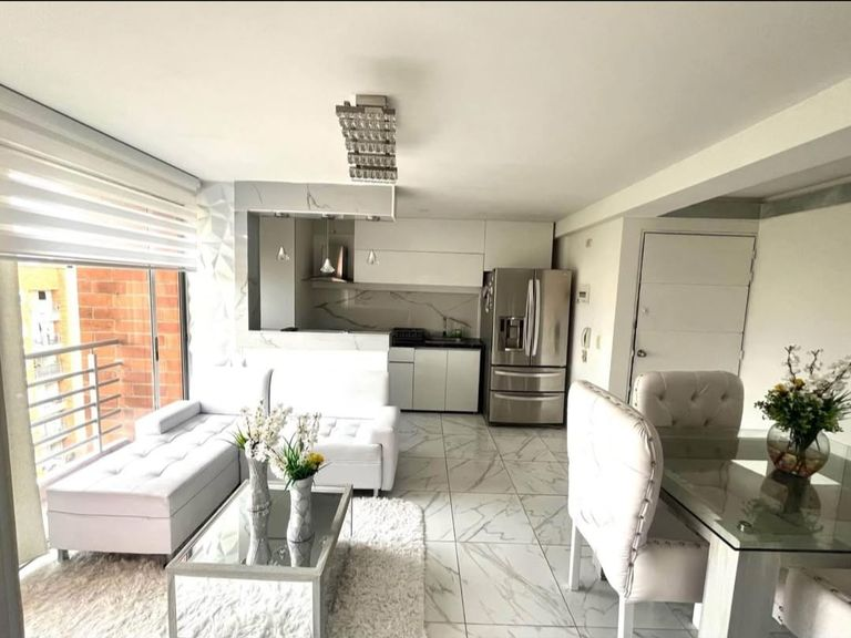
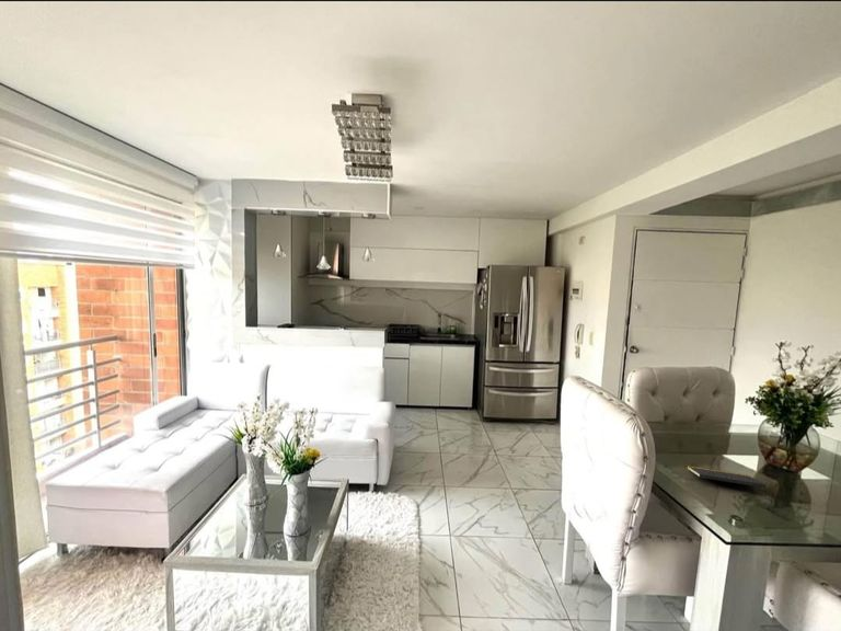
+ notepad [687,464,768,495]
